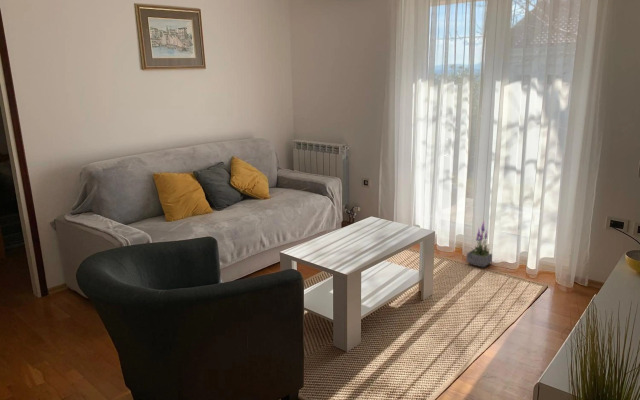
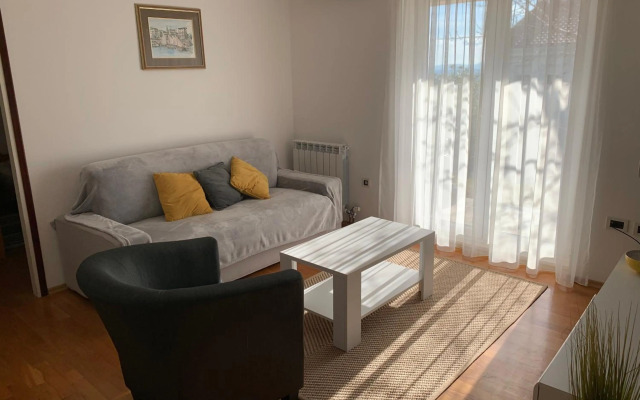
- potted plant [465,220,494,268]
